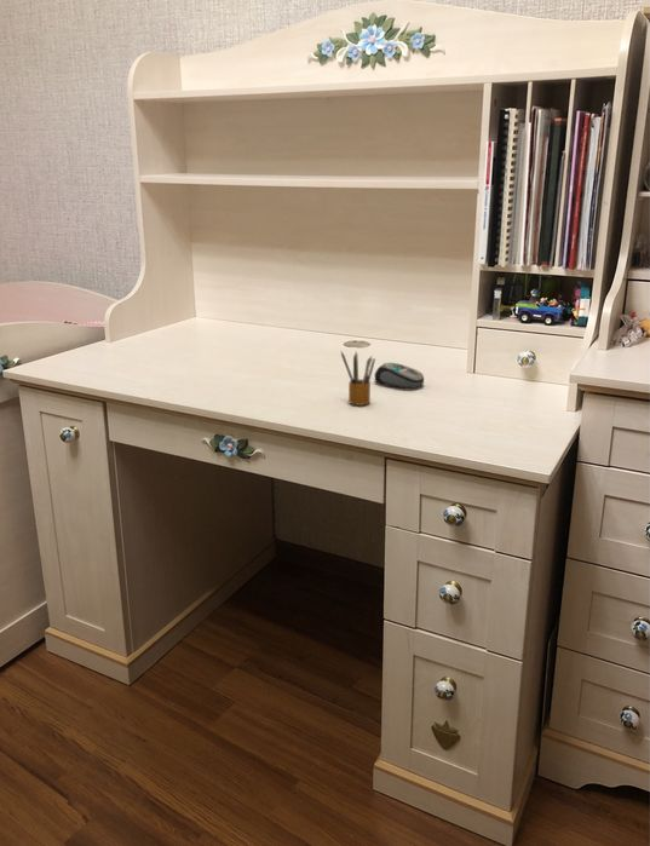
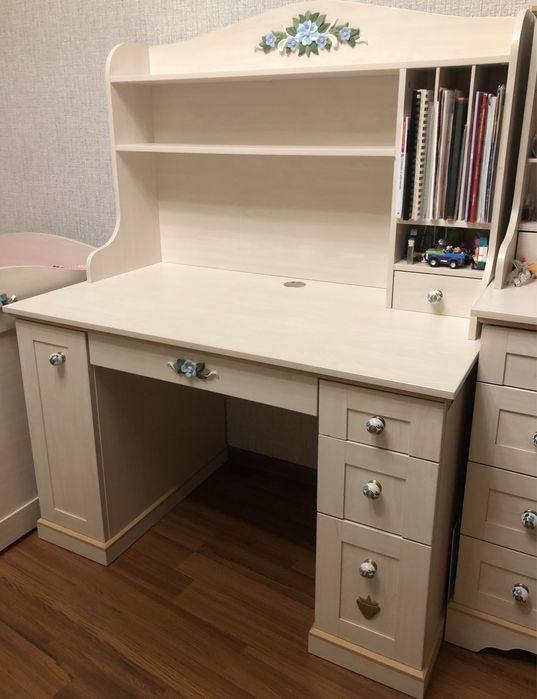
- pencil box [340,351,376,407]
- computer mouse [374,362,425,390]
